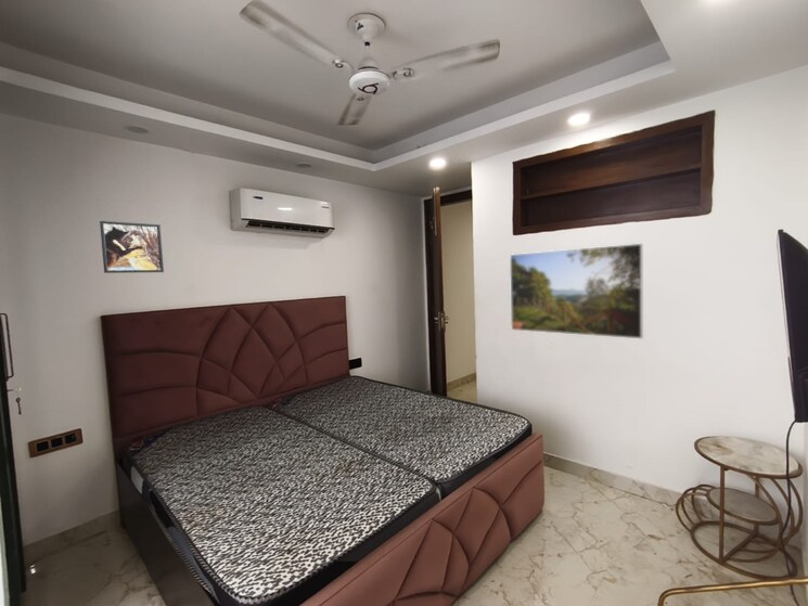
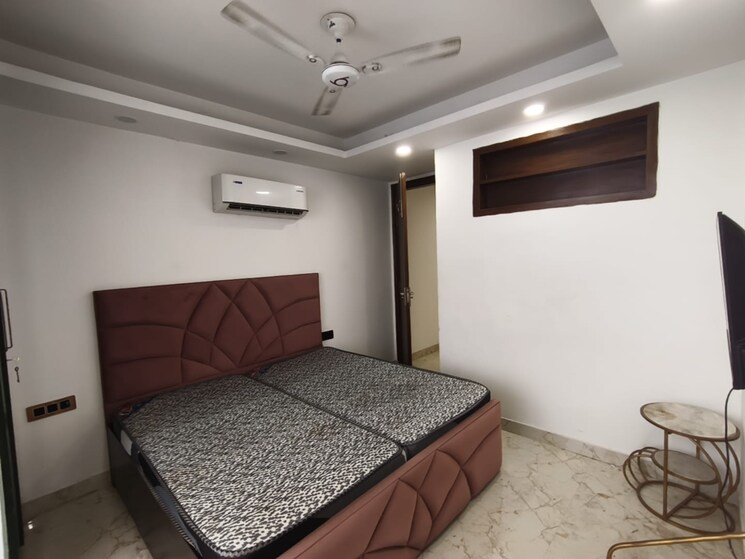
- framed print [99,220,165,274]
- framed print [509,243,644,339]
